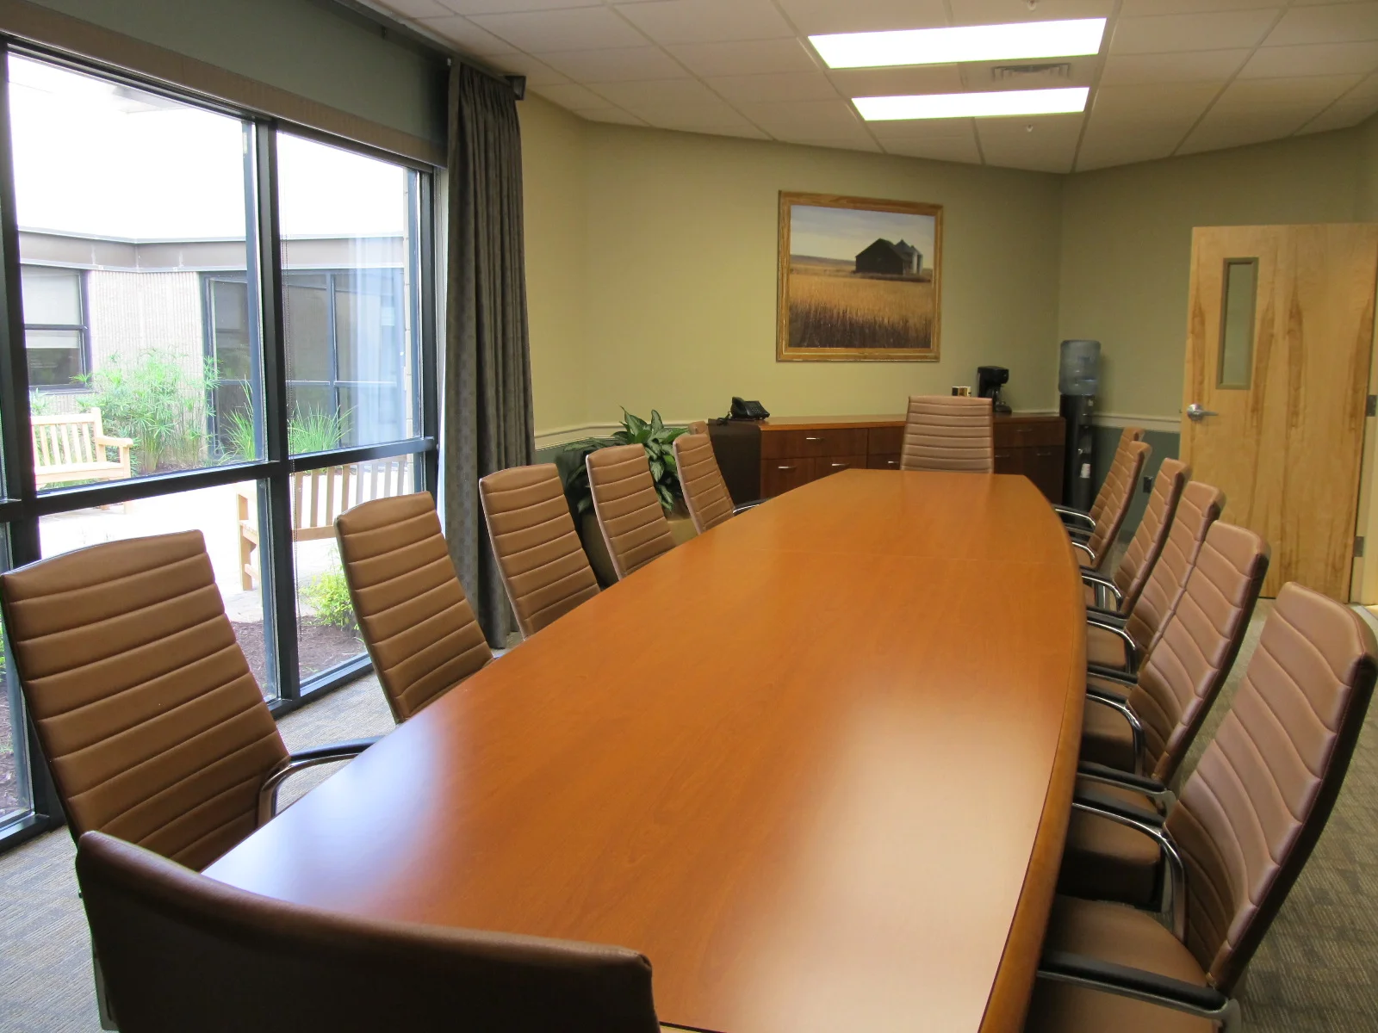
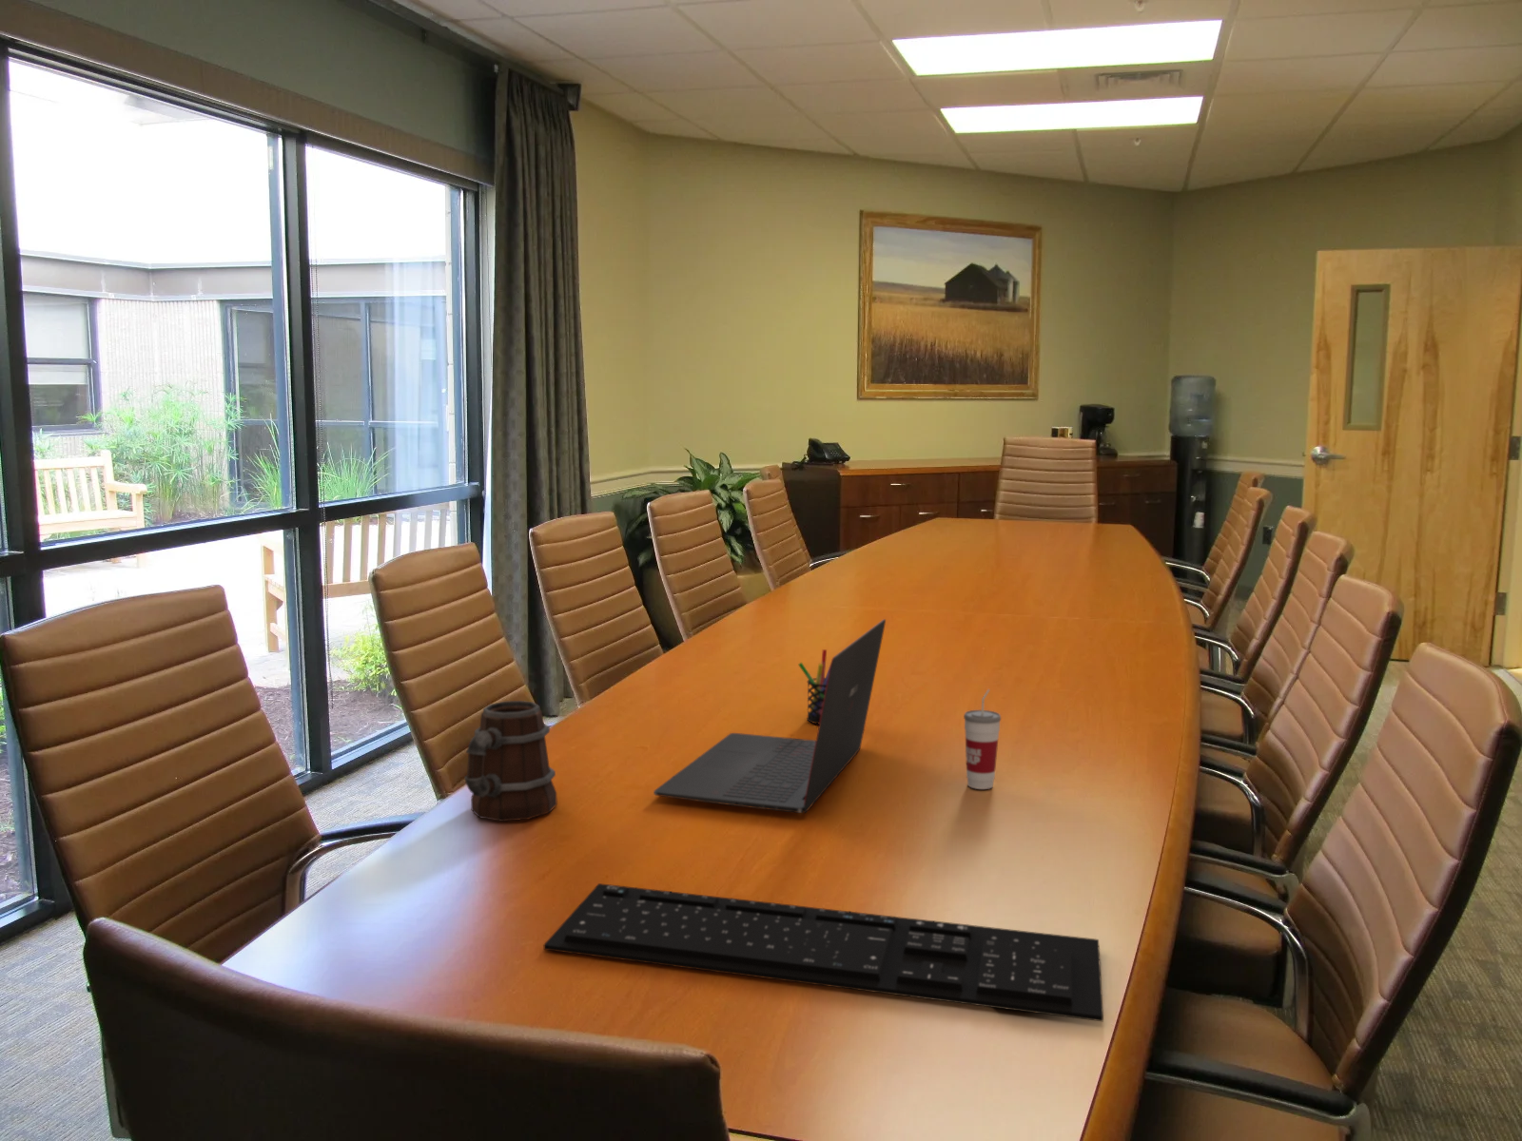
+ laptop [653,618,887,814]
+ pen holder [797,648,831,725]
+ cup [962,688,1002,790]
+ keyboard [543,882,1105,1022]
+ mug [464,700,558,822]
